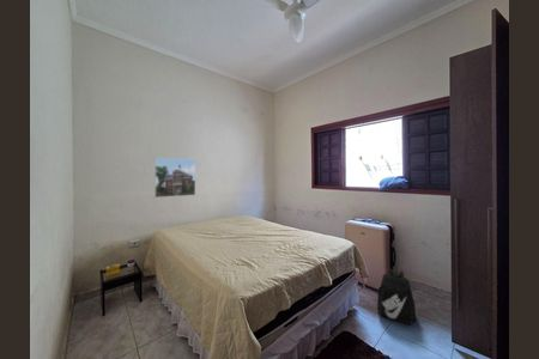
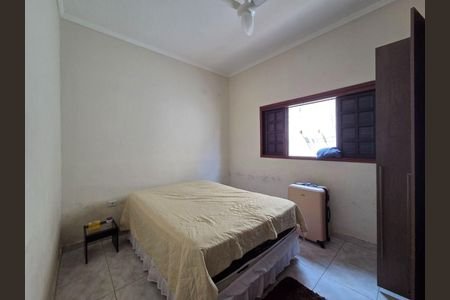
- backpack [376,268,417,327]
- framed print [153,157,196,199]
